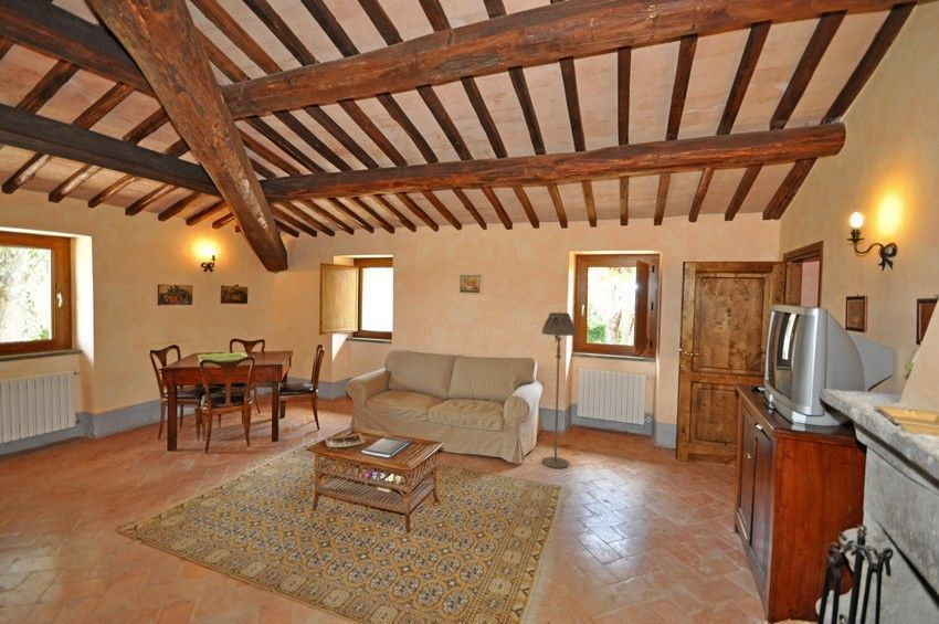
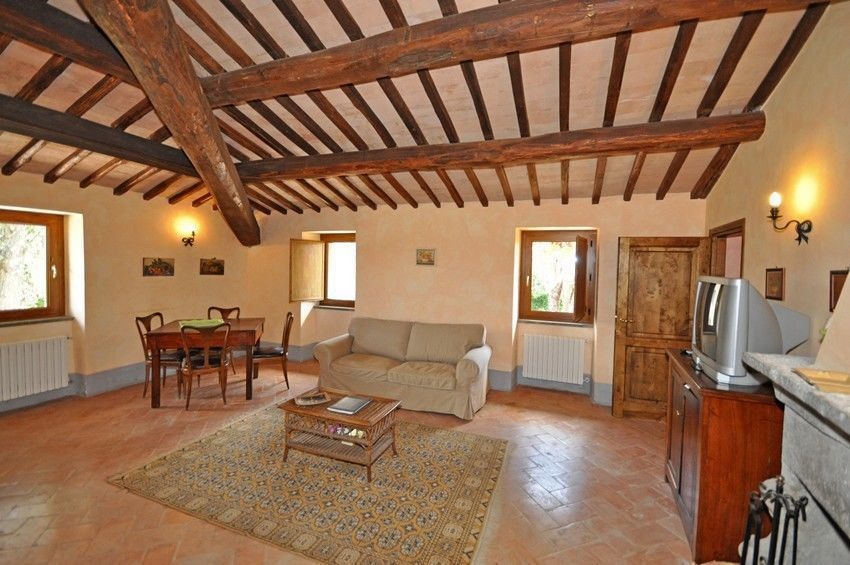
- floor lamp [540,311,578,469]
